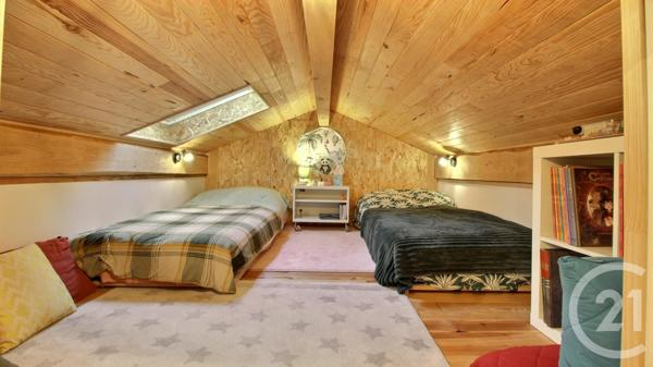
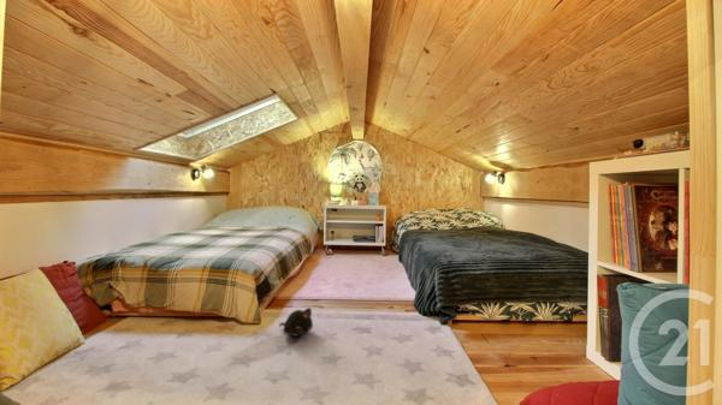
+ plush toy [278,306,314,338]
